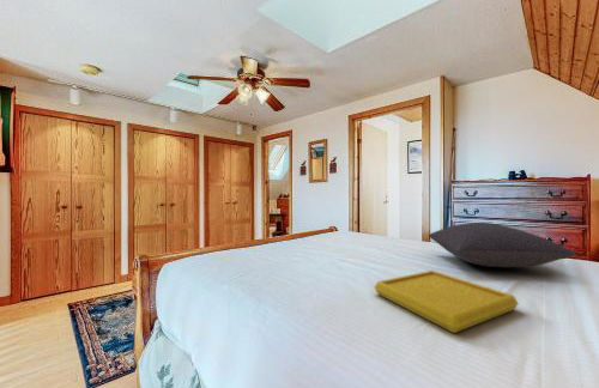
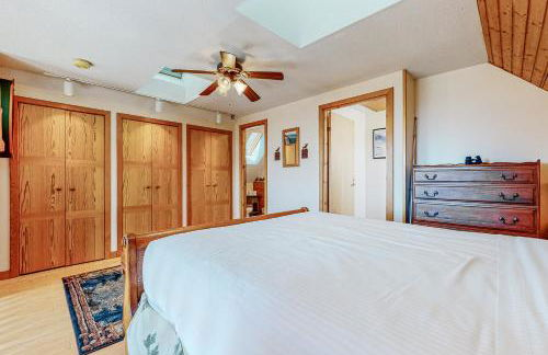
- pillow [428,222,579,268]
- serving tray [374,269,520,334]
